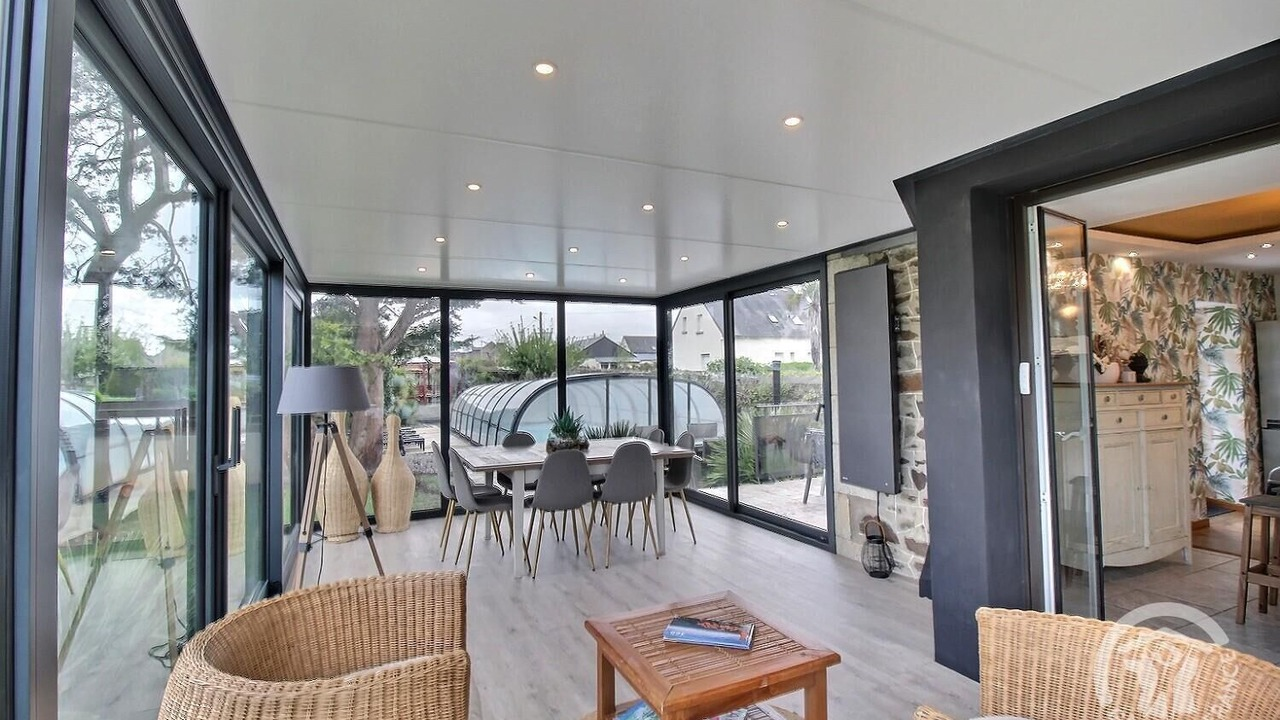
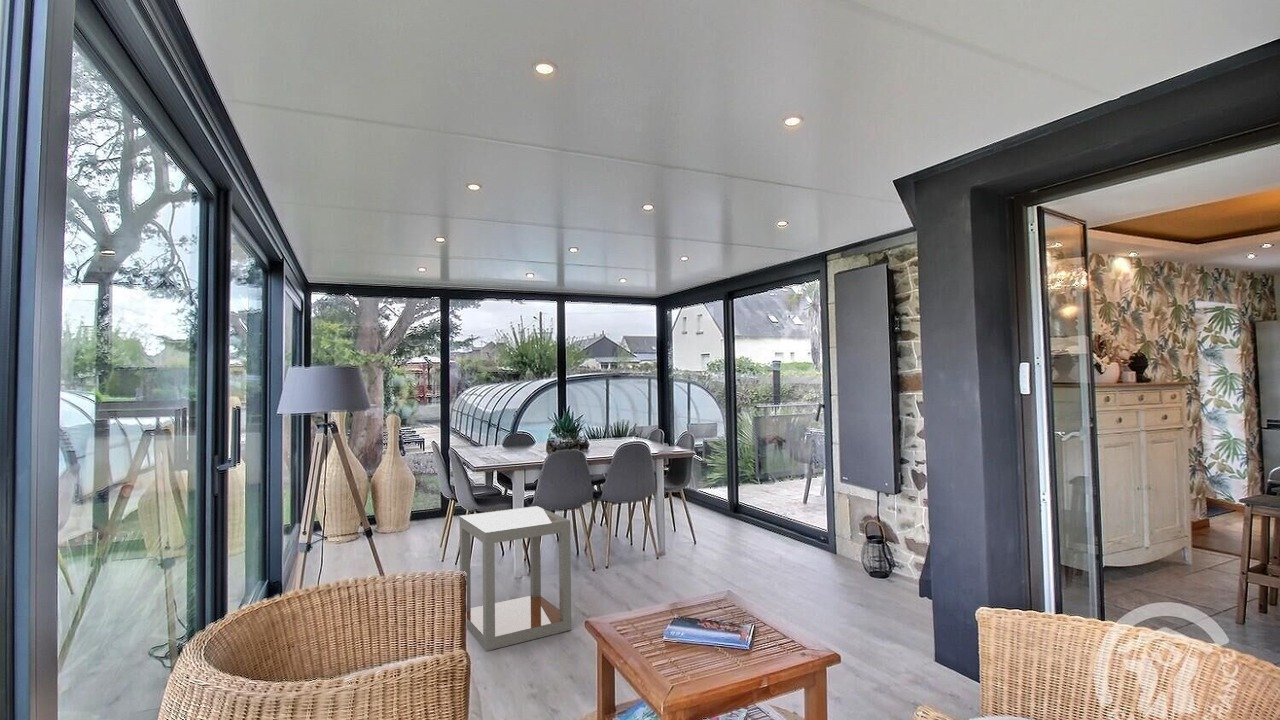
+ side table [459,505,572,652]
